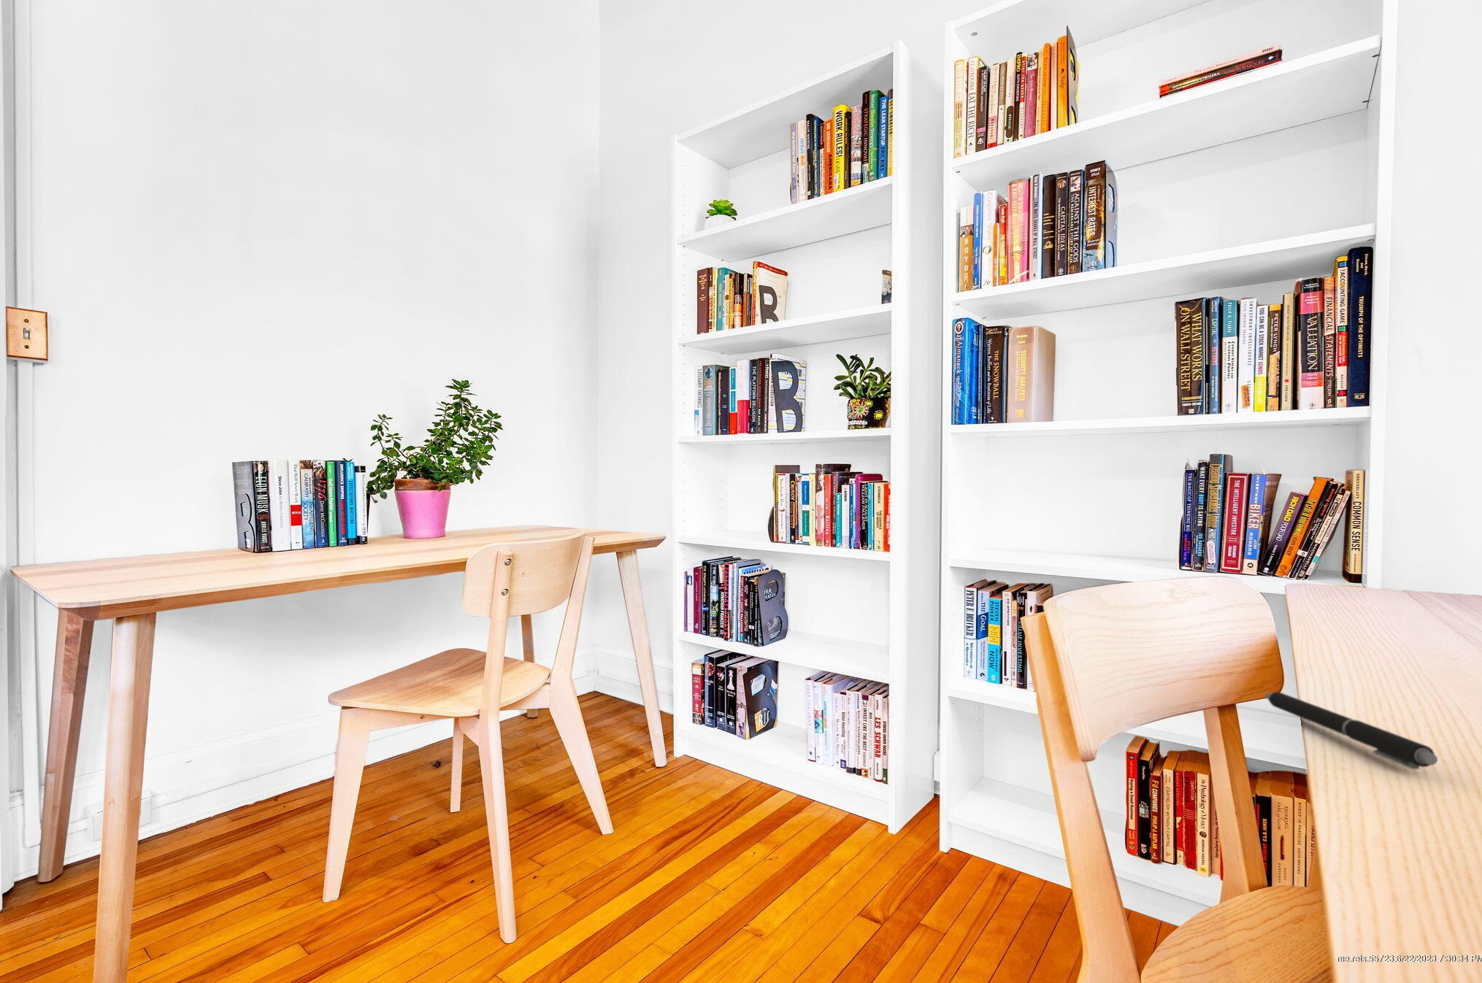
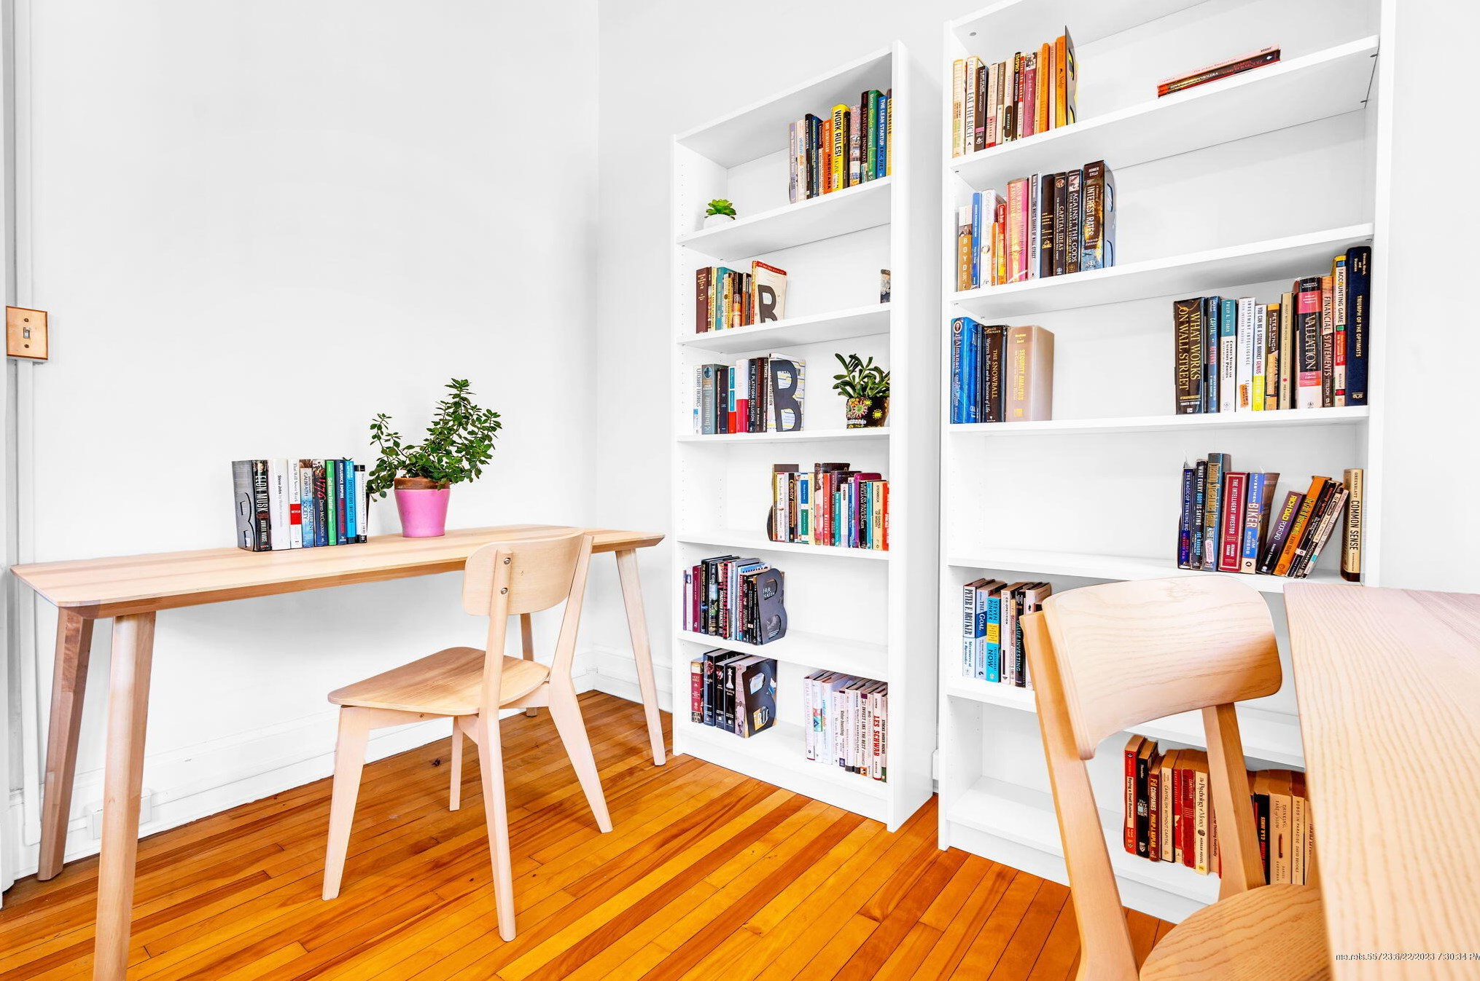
- pen [1263,691,1438,770]
